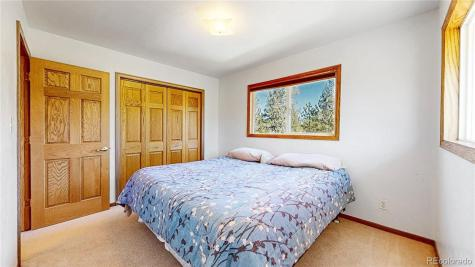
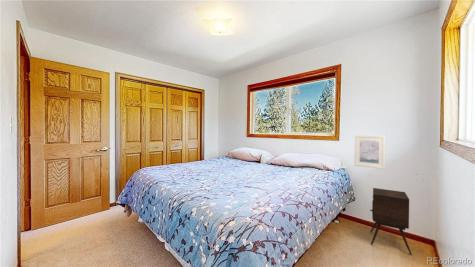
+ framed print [353,134,386,170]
+ side table [369,187,413,256]
